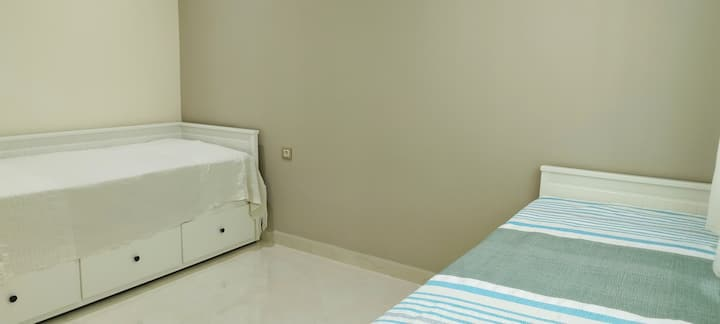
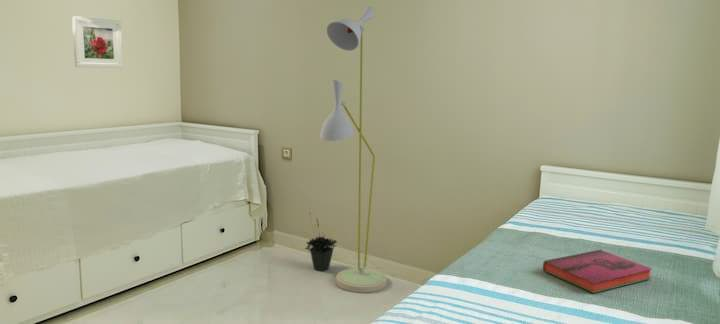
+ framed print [71,15,124,69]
+ potted plant [304,211,338,272]
+ floor lamp [319,5,388,294]
+ hardback book [542,249,654,294]
